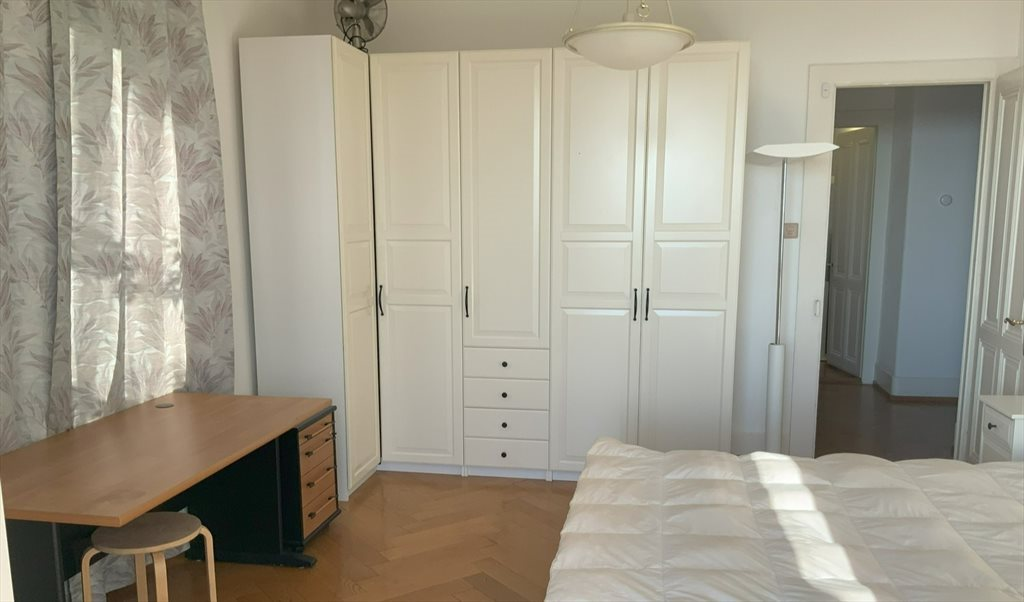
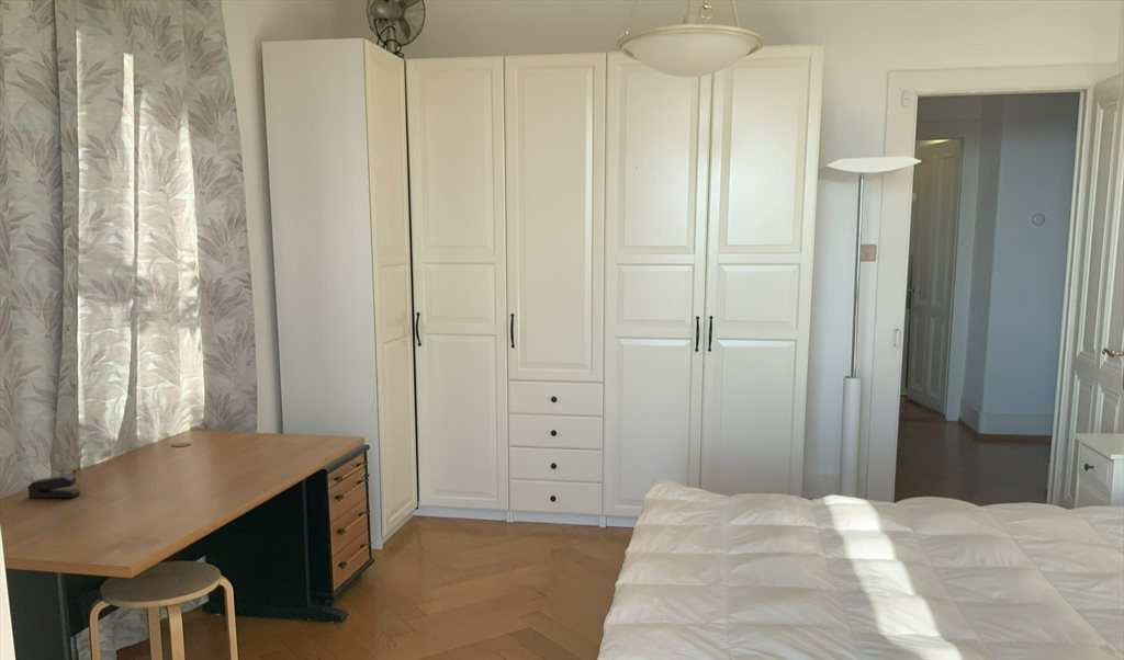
+ stapler [26,474,81,499]
